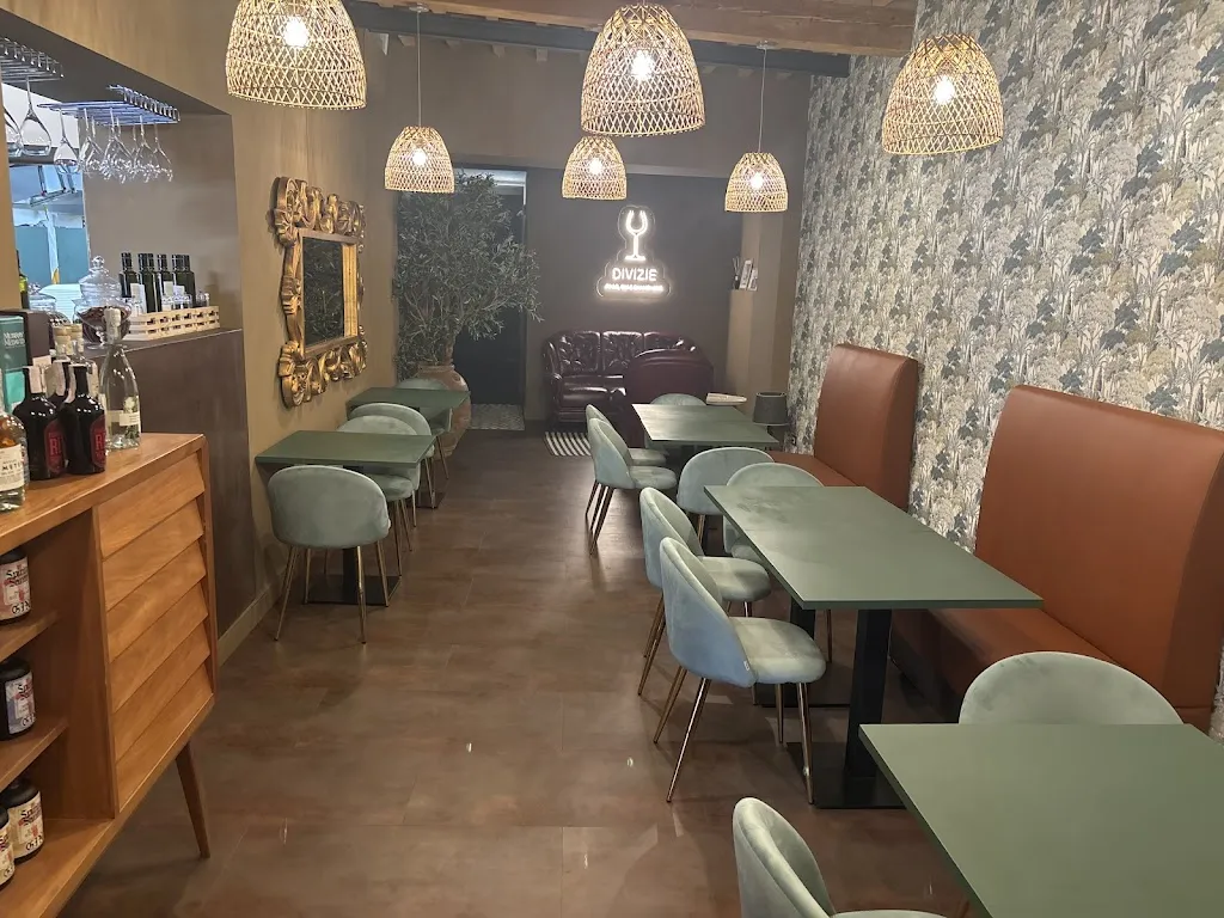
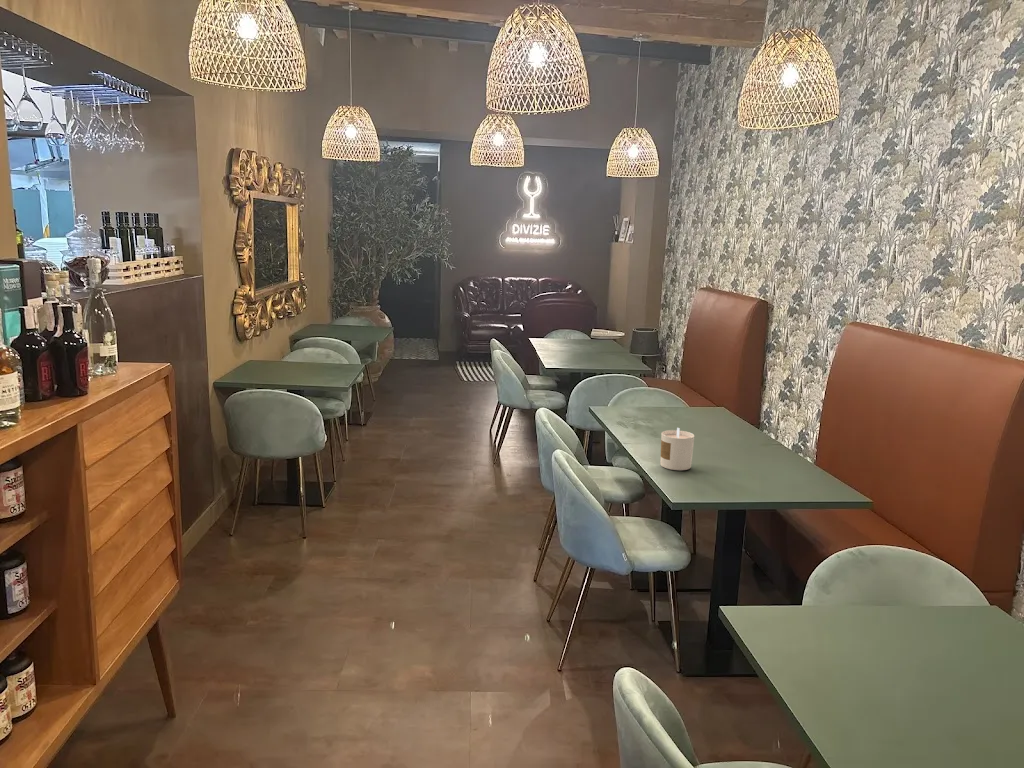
+ candle [659,427,695,471]
